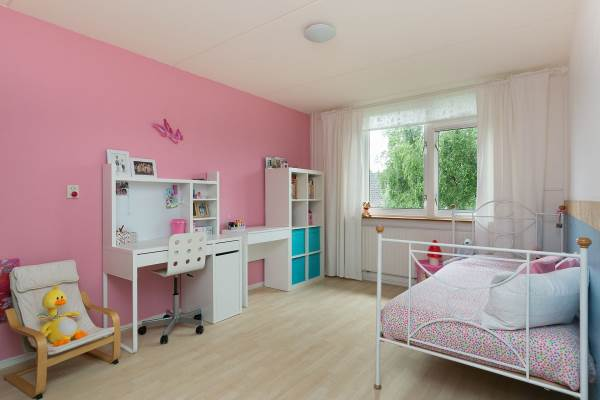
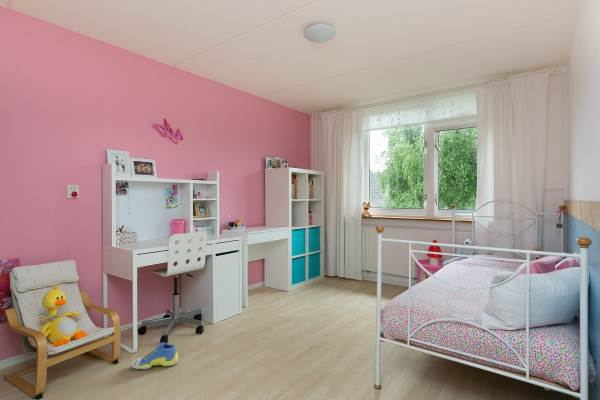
+ sneaker [130,341,179,370]
